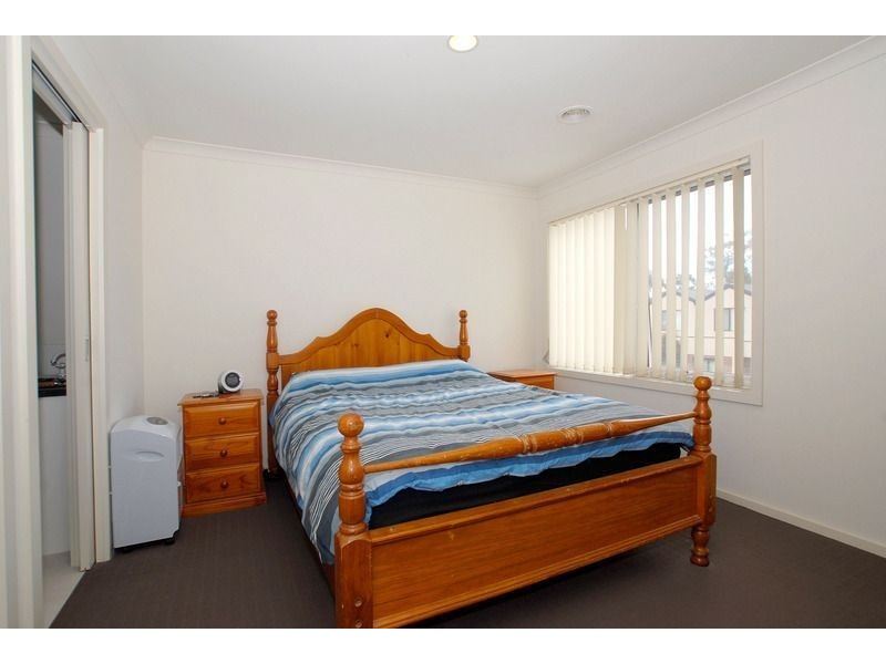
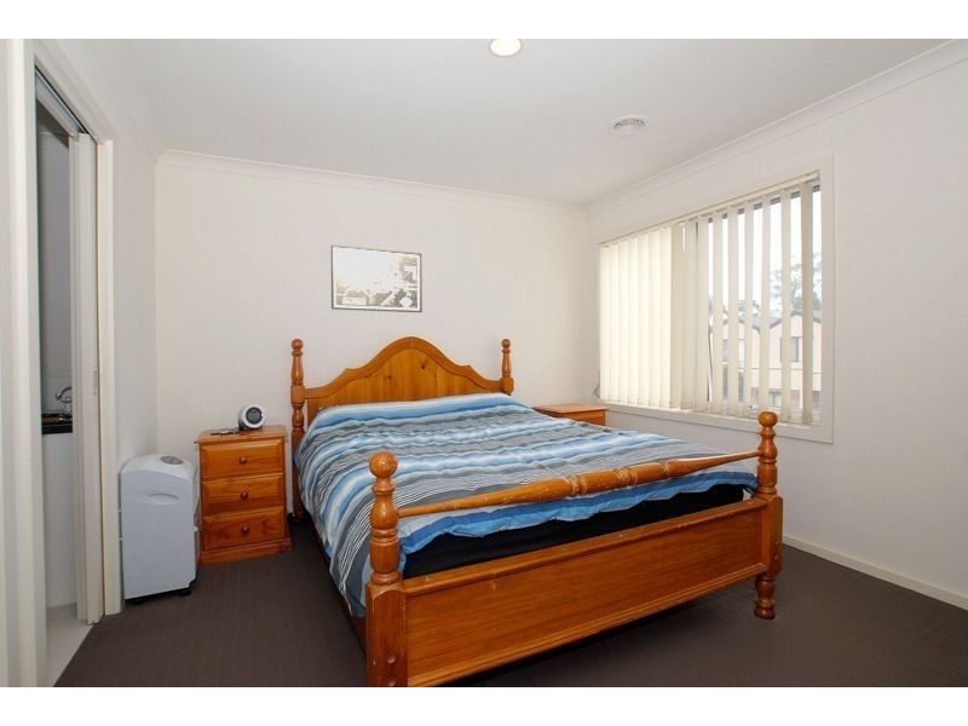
+ wall art [330,244,424,313]
